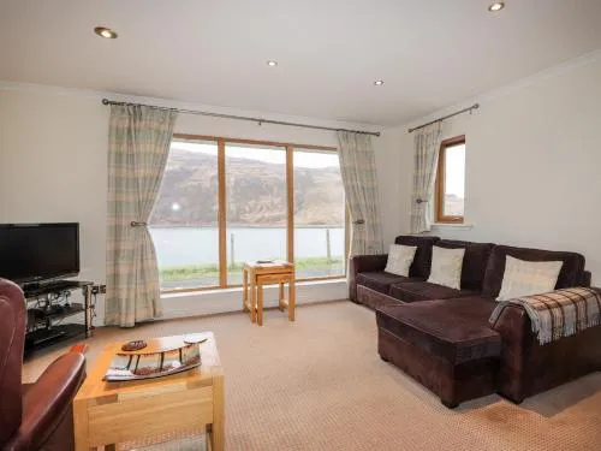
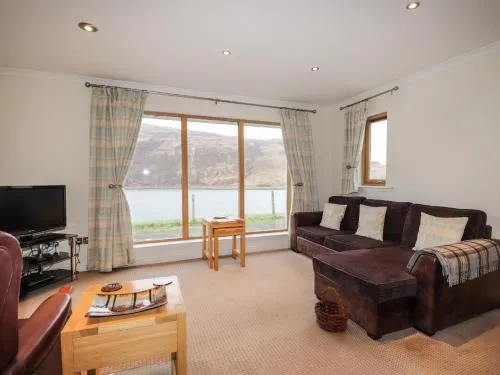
+ basket [313,286,351,332]
